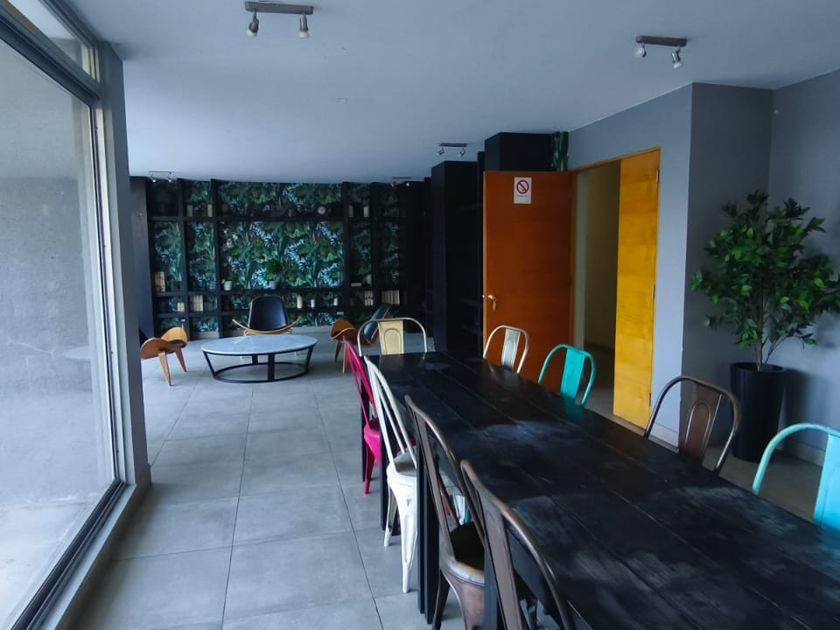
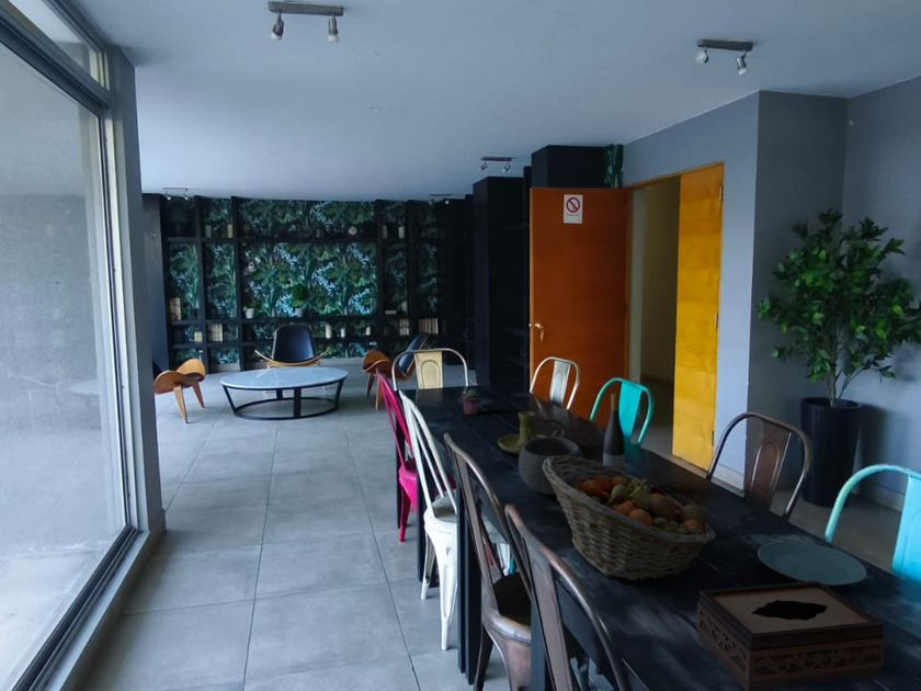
+ fruit basket [542,455,717,582]
+ candle holder [497,410,566,455]
+ wine bottle [602,393,626,473]
+ plate [757,541,868,588]
+ potted succulent [461,389,481,416]
+ tissue box [696,580,887,691]
+ bowl [518,435,585,496]
